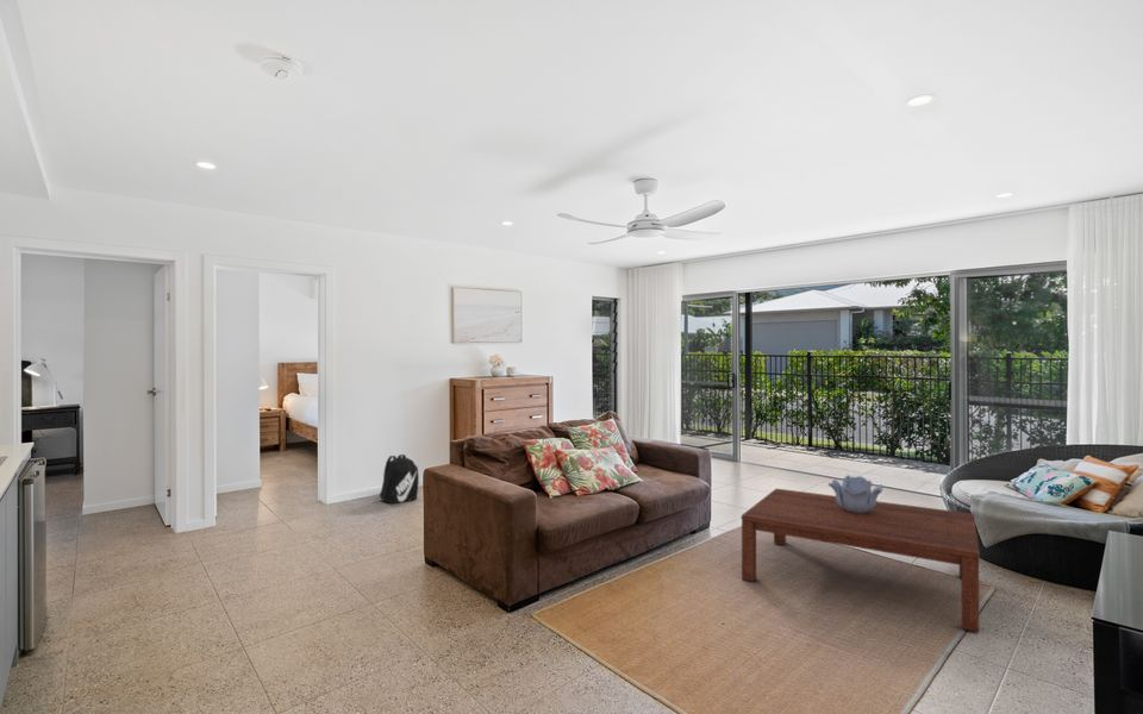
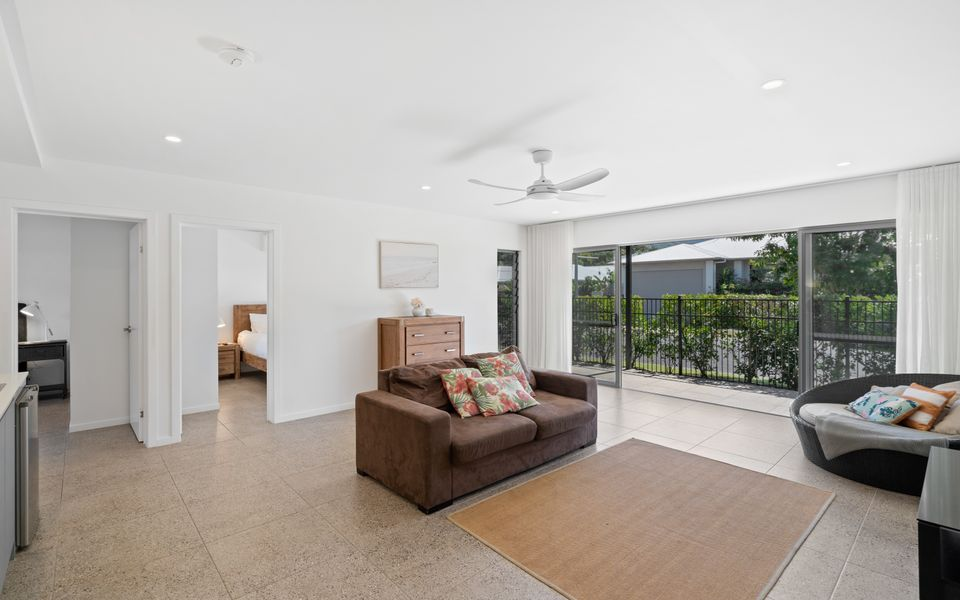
- coffee table [741,488,981,633]
- decorative bowl [827,474,885,513]
- backpack [379,453,420,505]
